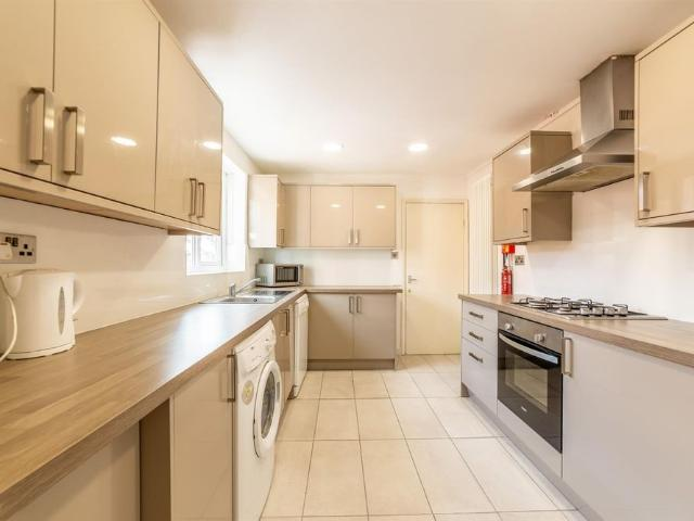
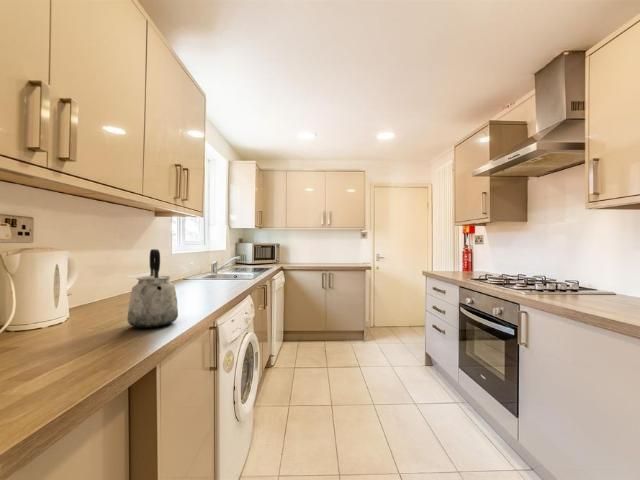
+ kettle [126,248,179,329]
